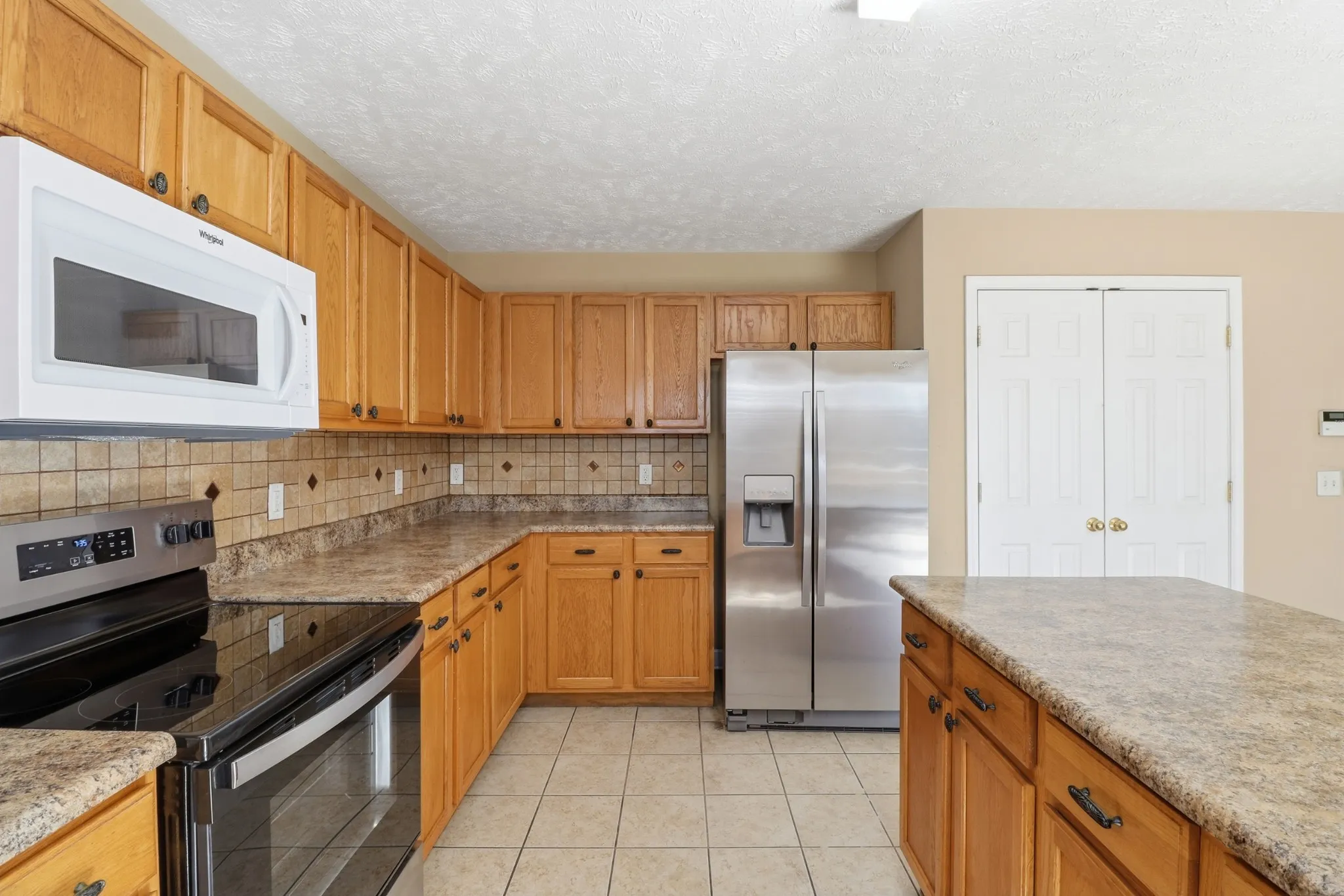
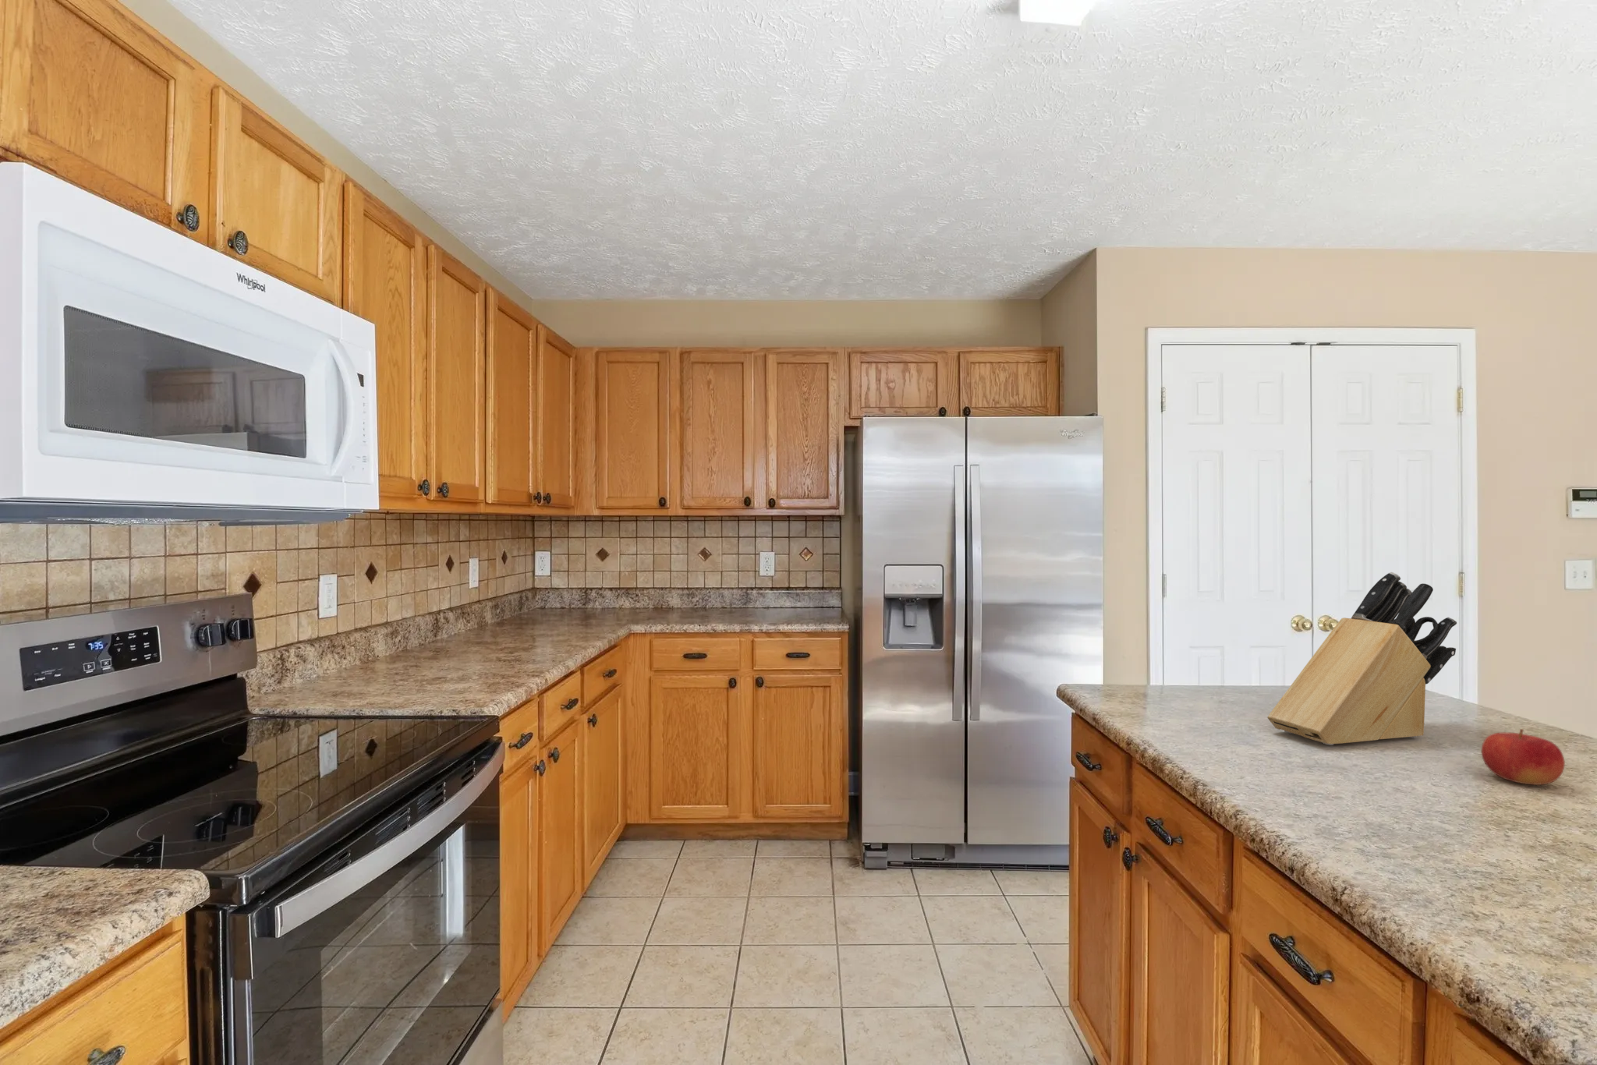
+ fruit [1481,729,1566,786]
+ knife block [1267,572,1458,746]
